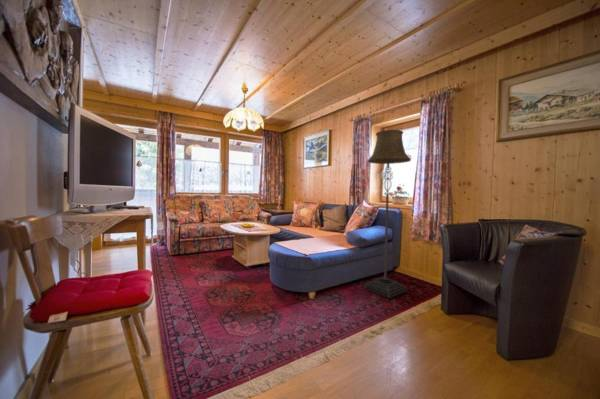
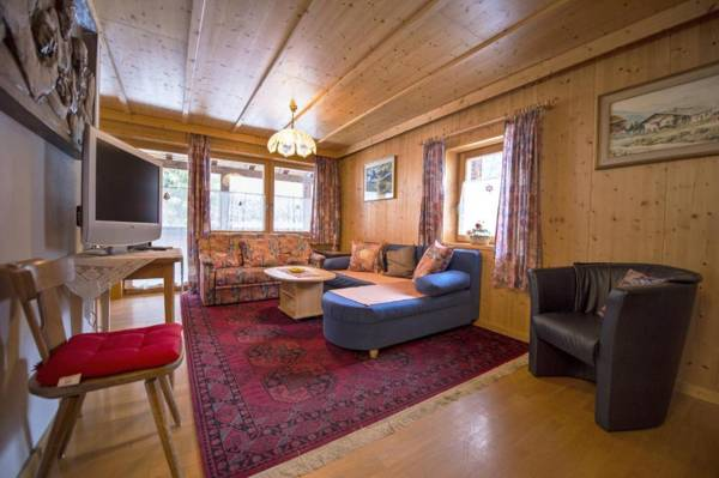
- floor lamp [364,129,412,299]
